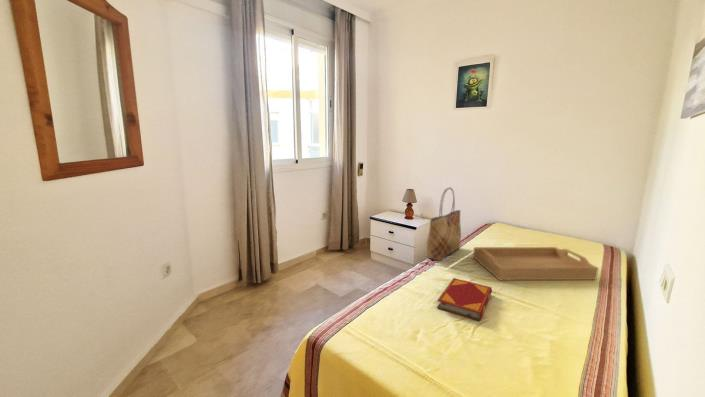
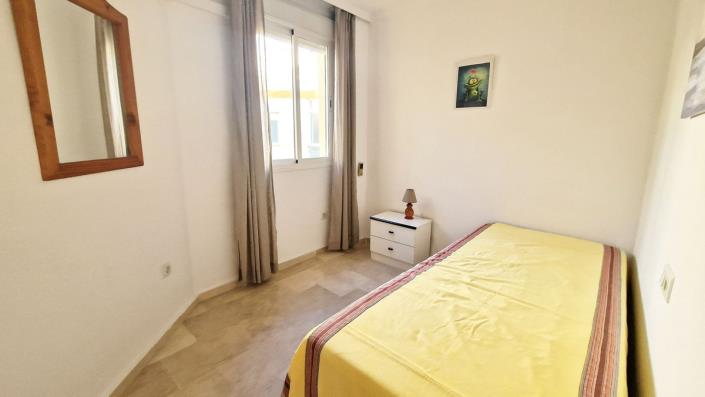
- tote bag [425,187,462,262]
- hardback book [436,277,493,322]
- serving tray [472,246,599,281]
